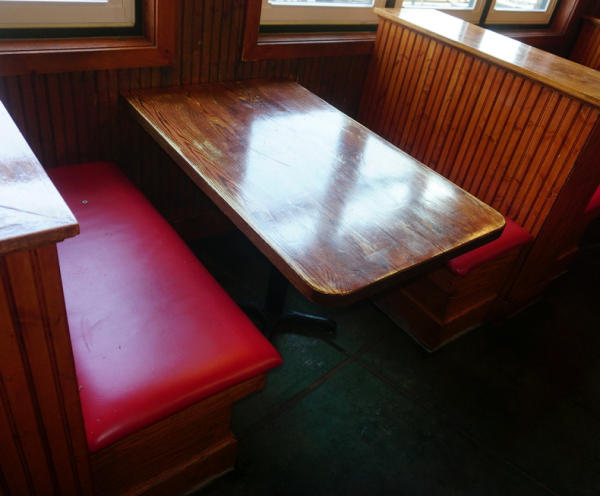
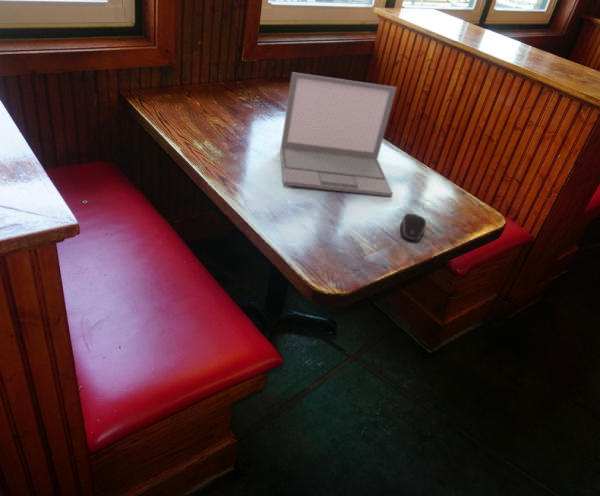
+ laptop [279,71,398,198]
+ computer mouse [400,213,427,243]
